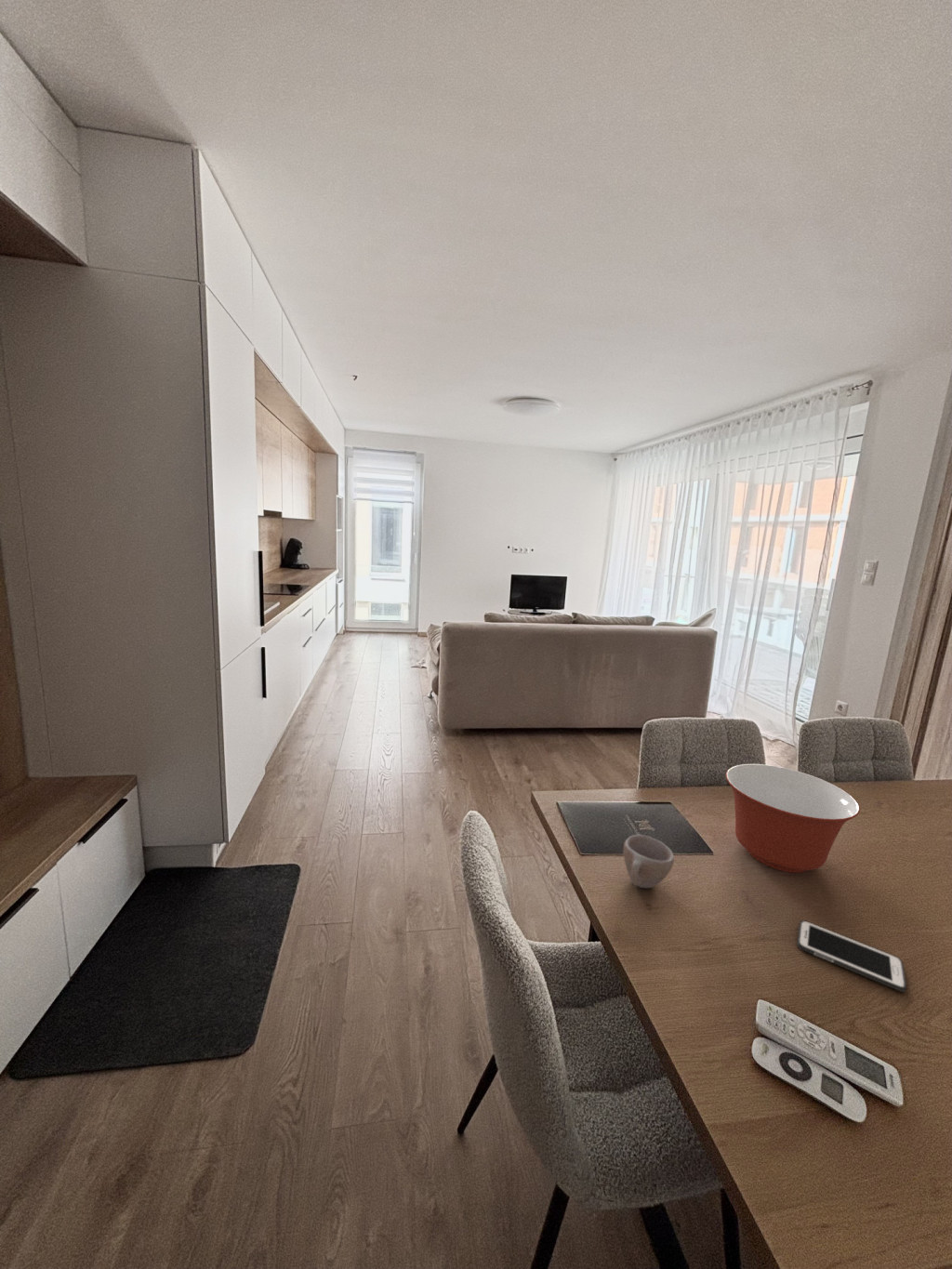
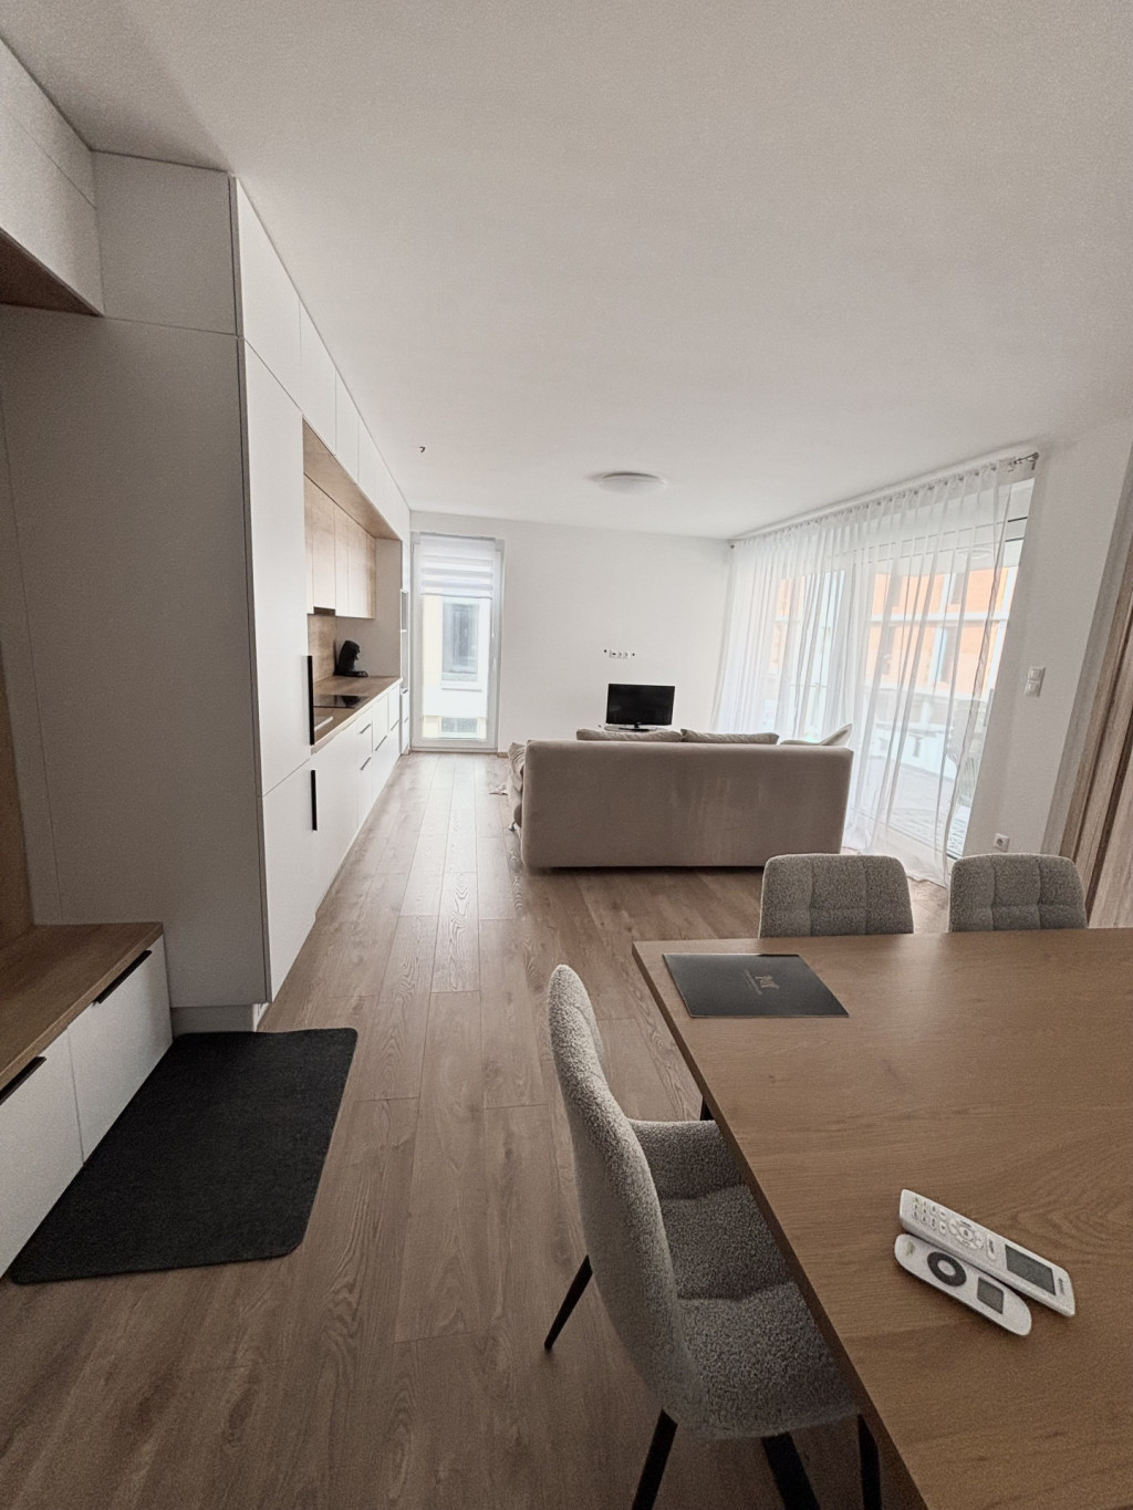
- mixing bowl [725,763,861,873]
- cell phone [796,919,907,993]
- cup [622,834,675,889]
